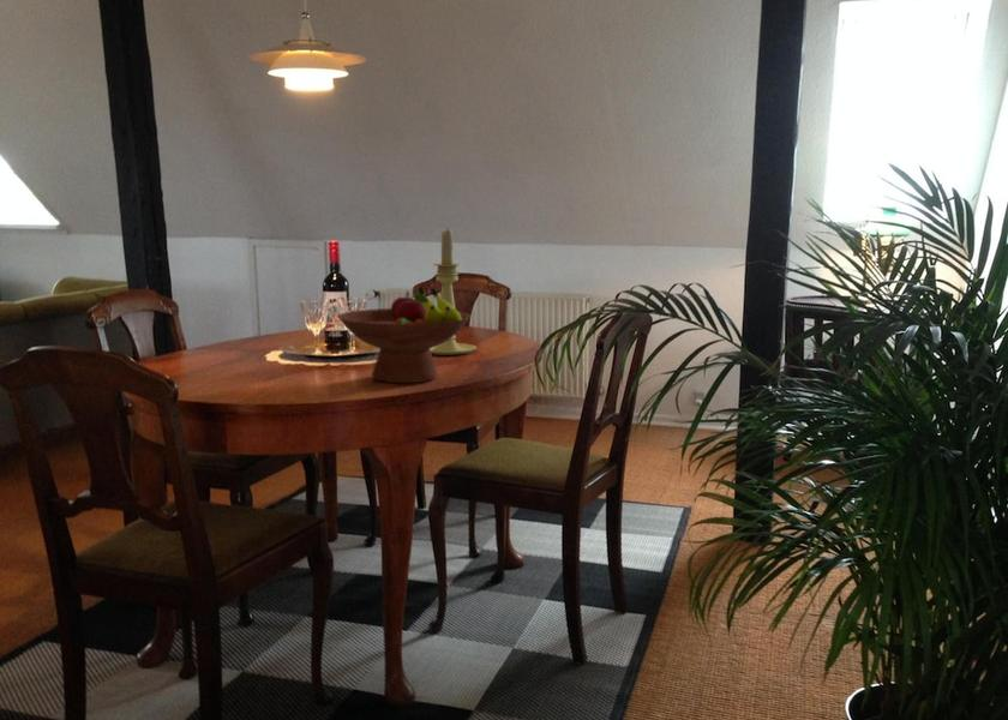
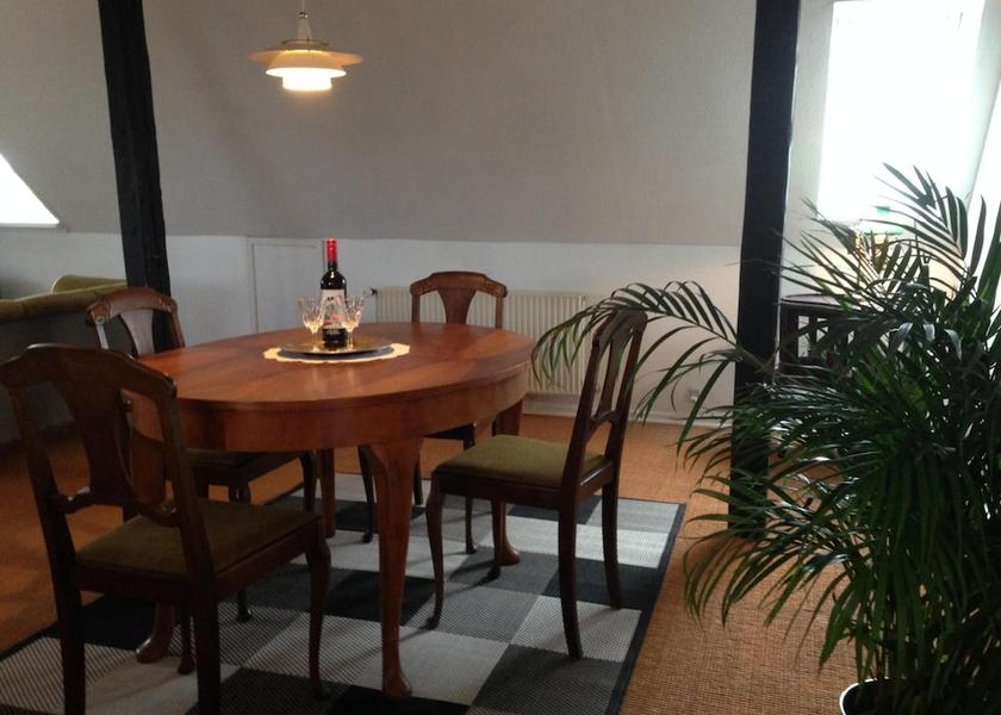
- fruit bowl [336,286,472,384]
- candle holder [430,227,478,356]
